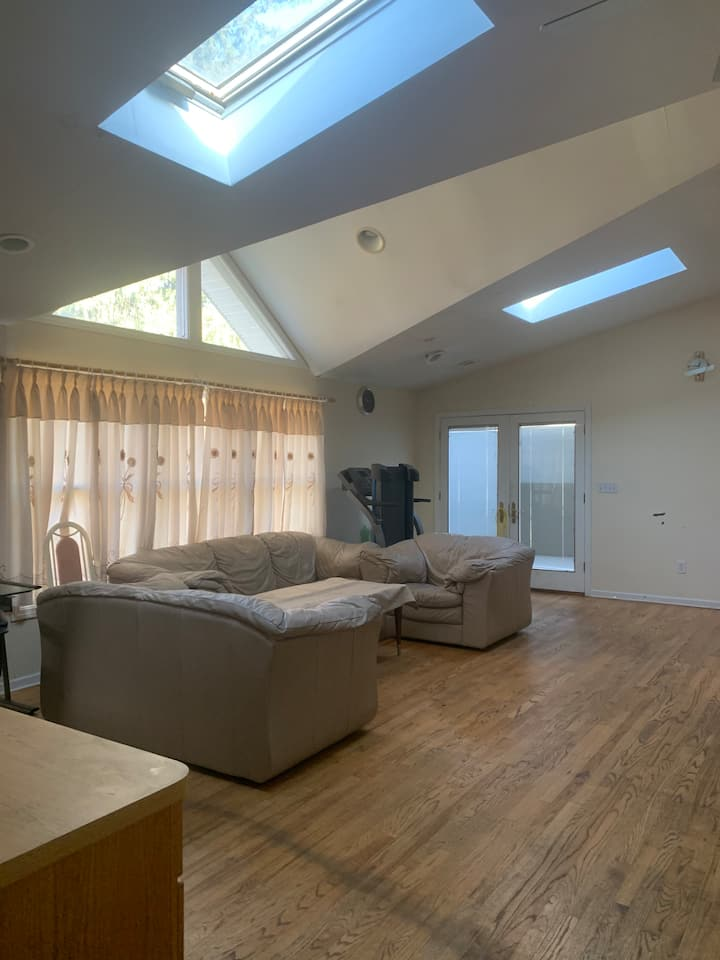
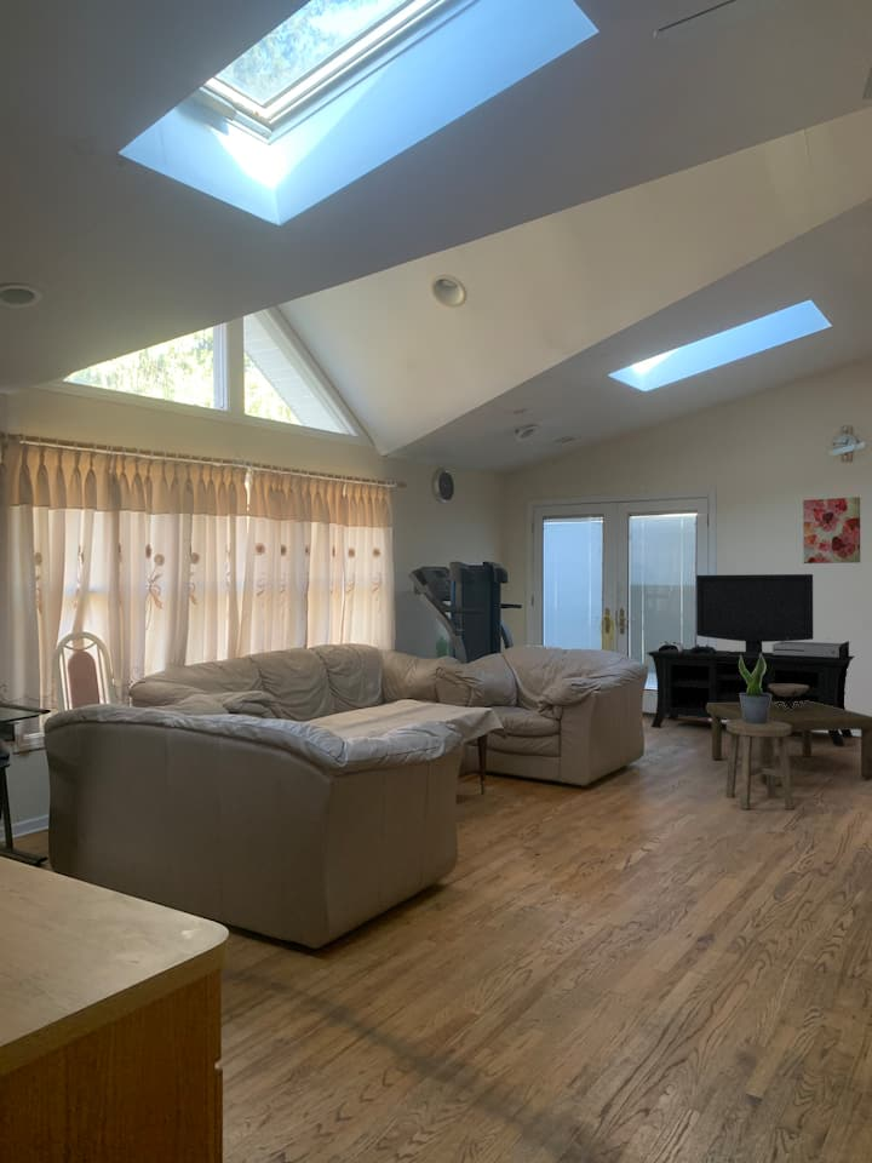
+ decorative bowl [762,683,816,709]
+ stool [724,720,794,810]
+ wall art [802,495,861,565]
+ media console [647,573,855,747]
+ coffee table [706,700,872,785]
+ potted plant [739,653,771,724]
